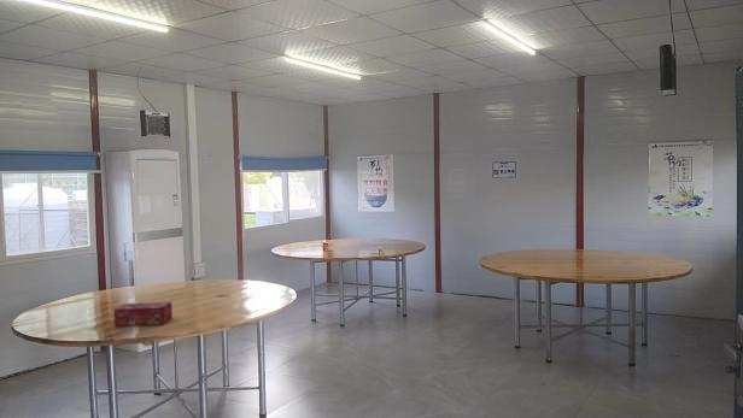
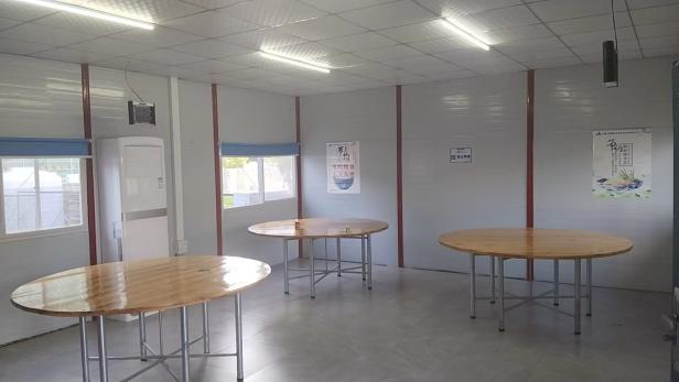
- tissue box [113,301,174,326]
